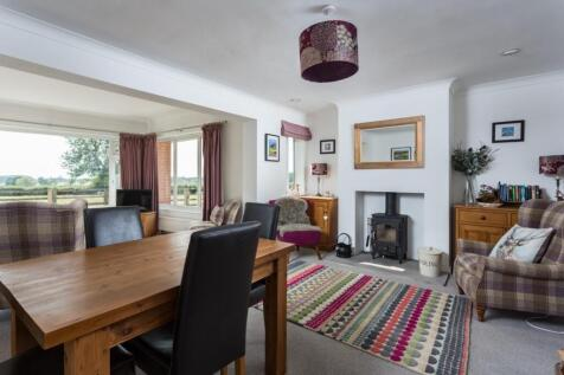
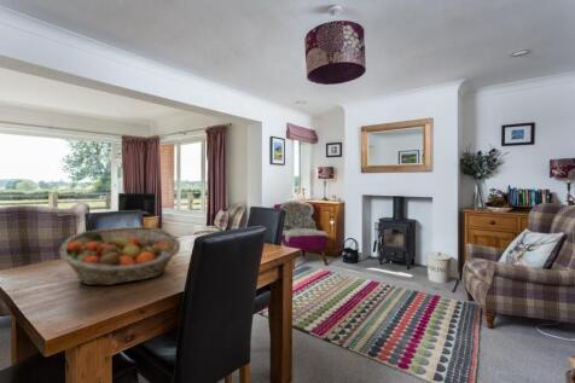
+ fruit basket [58,226,181,286]
